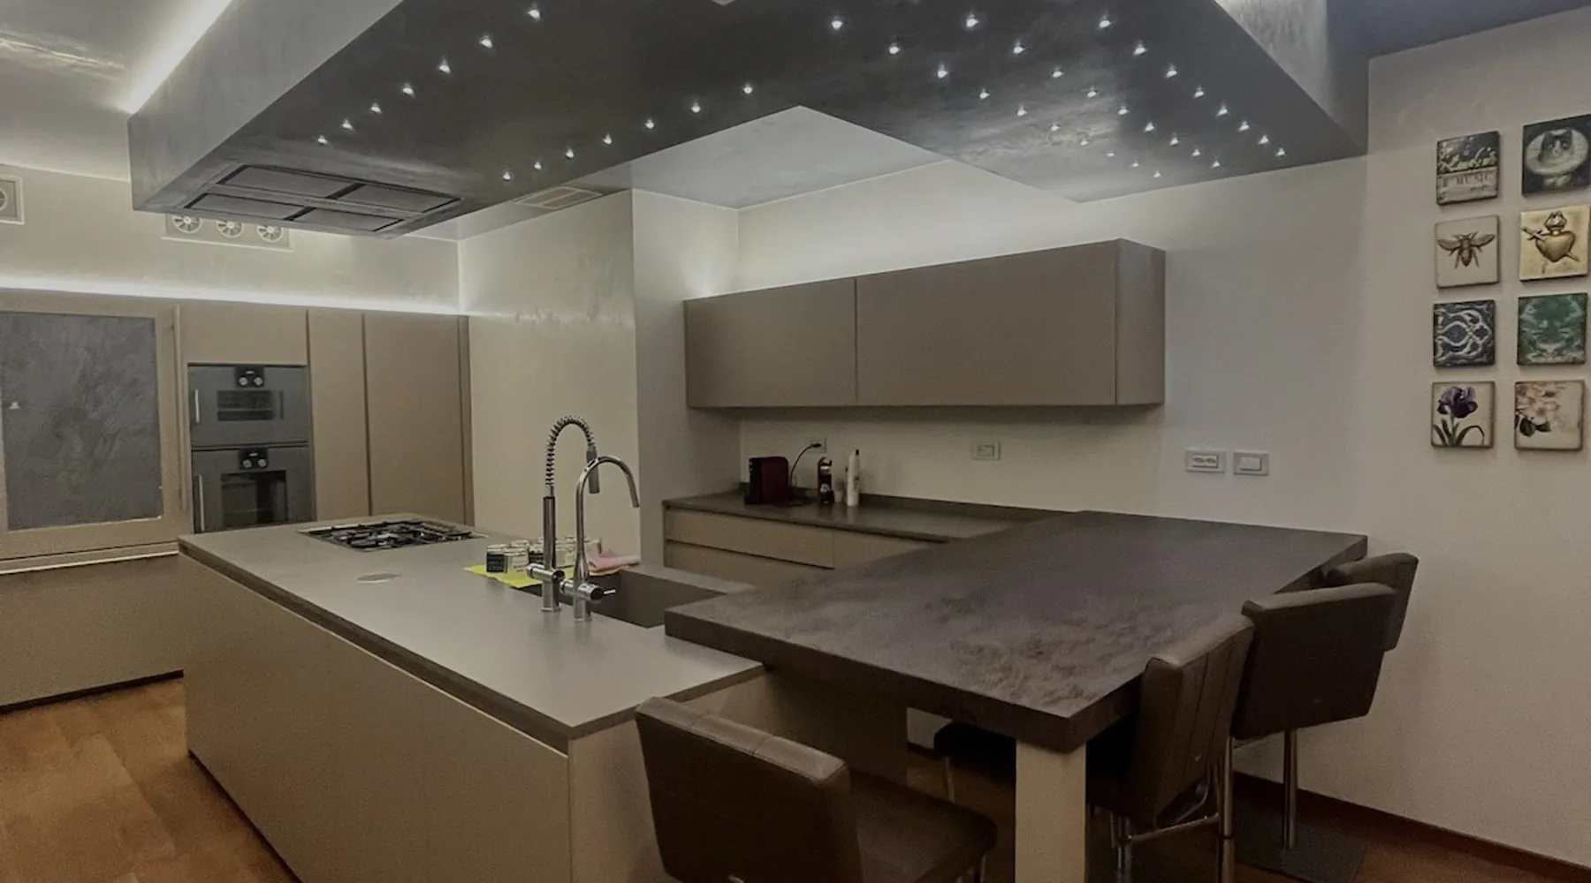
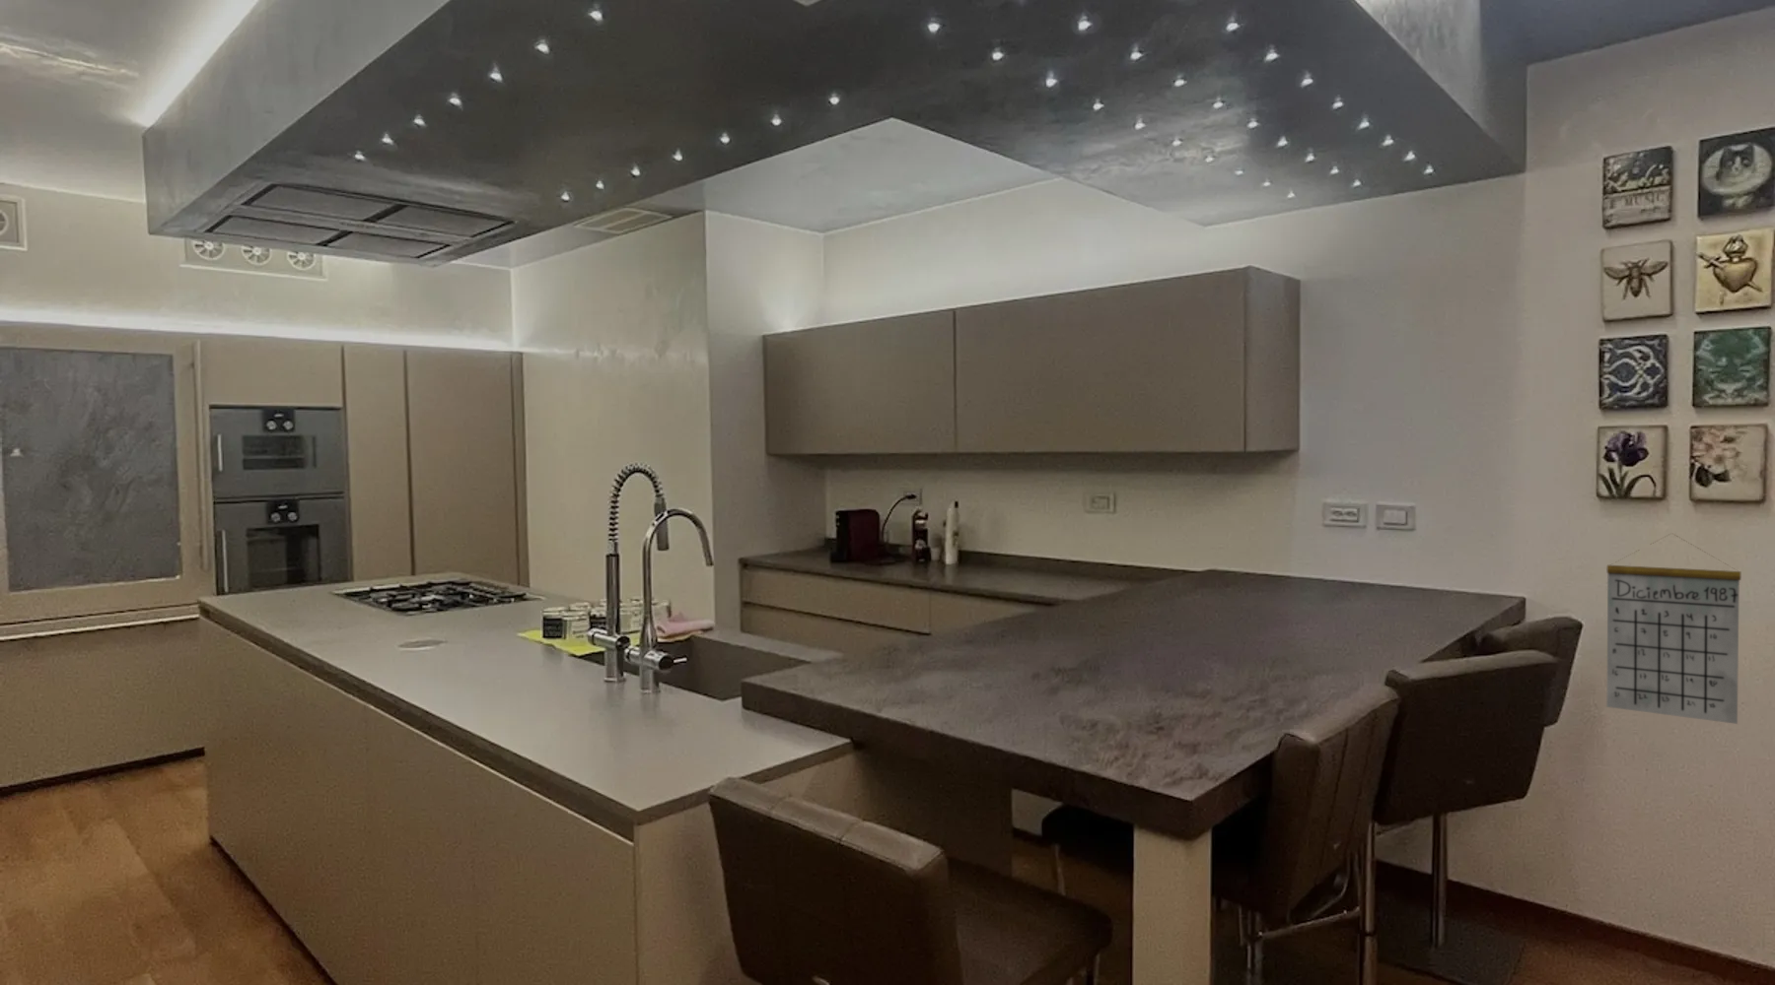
+ calendar [1605,531,1741,725]
